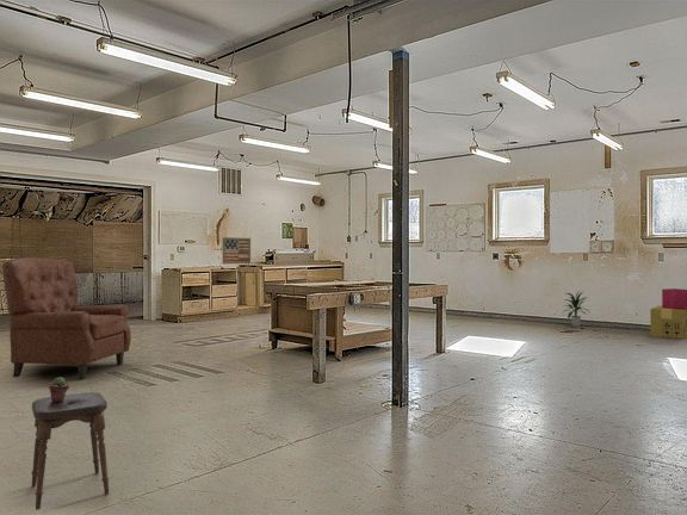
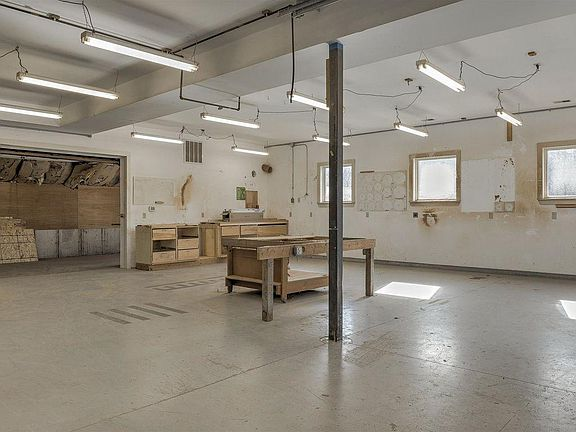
- indoor plant [563,291,592,328]
- storage bin [661,287,687,310]
- potted succulent [48,376,70,402]
- wall art [221,236,252,265]
- chair [1,256,132,380]
- stool [30,391,110,510]
- cardboard box [649,305,687,340]
